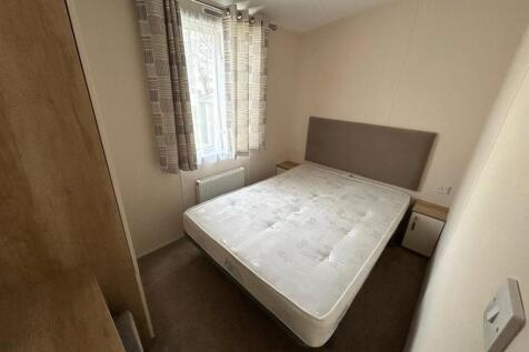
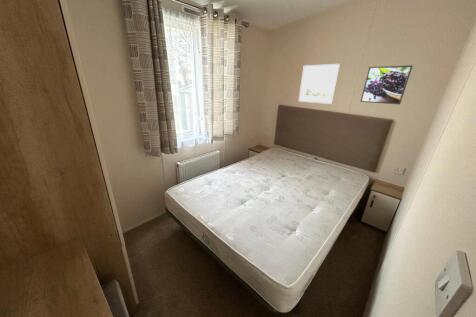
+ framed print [359,64,414,105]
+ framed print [298,63,341,105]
